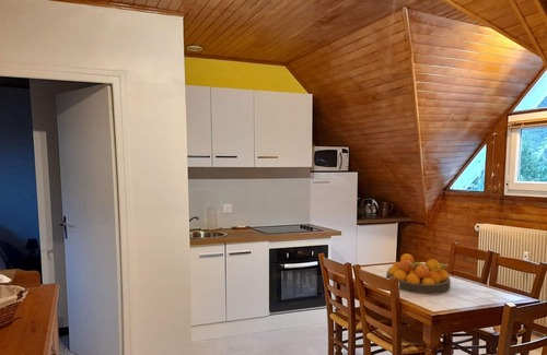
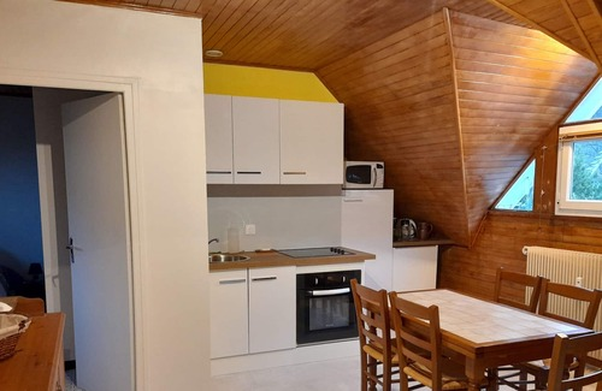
- fruit bowl [385,252,452,295]
